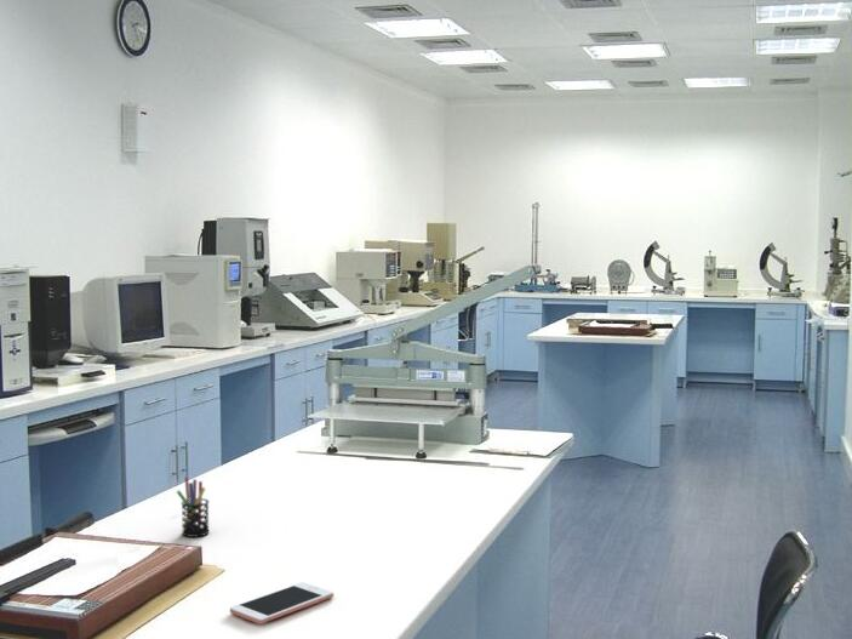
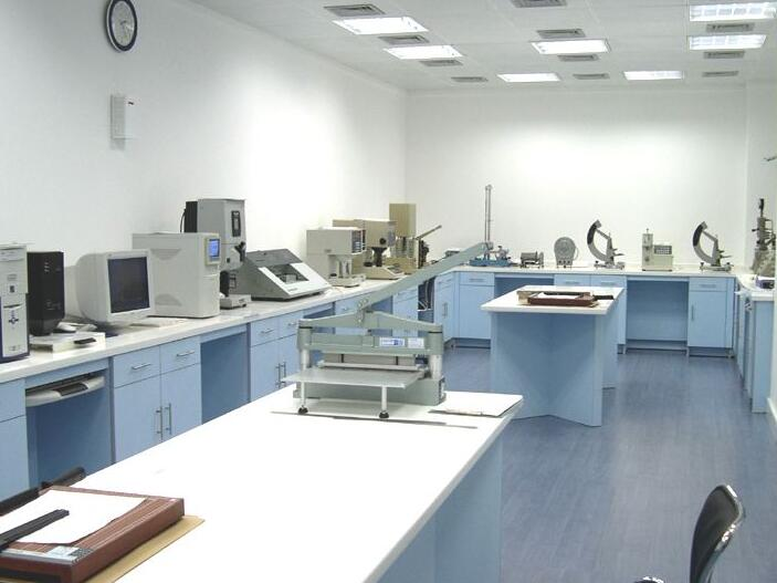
- cell phone [229,581,334,624]
- pen holder [176,475,211,538]
